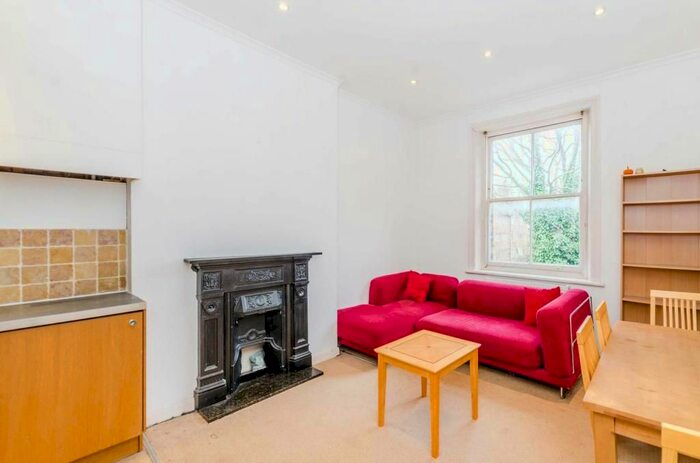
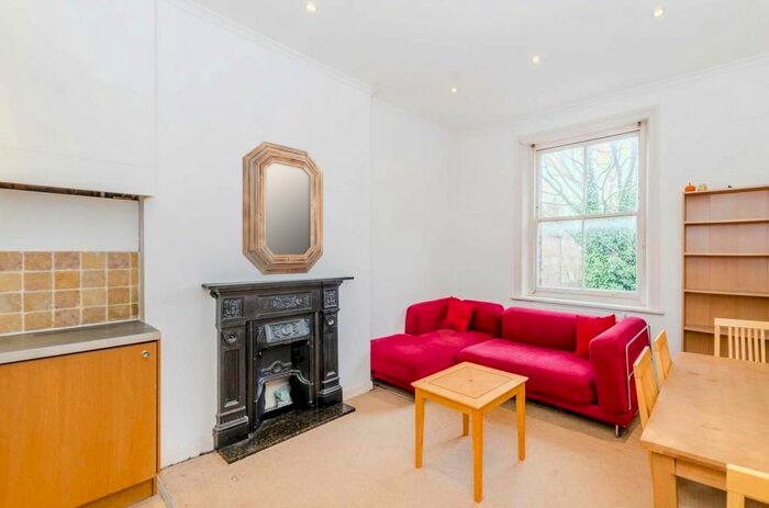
+ home mirror [242,140,324,276]
